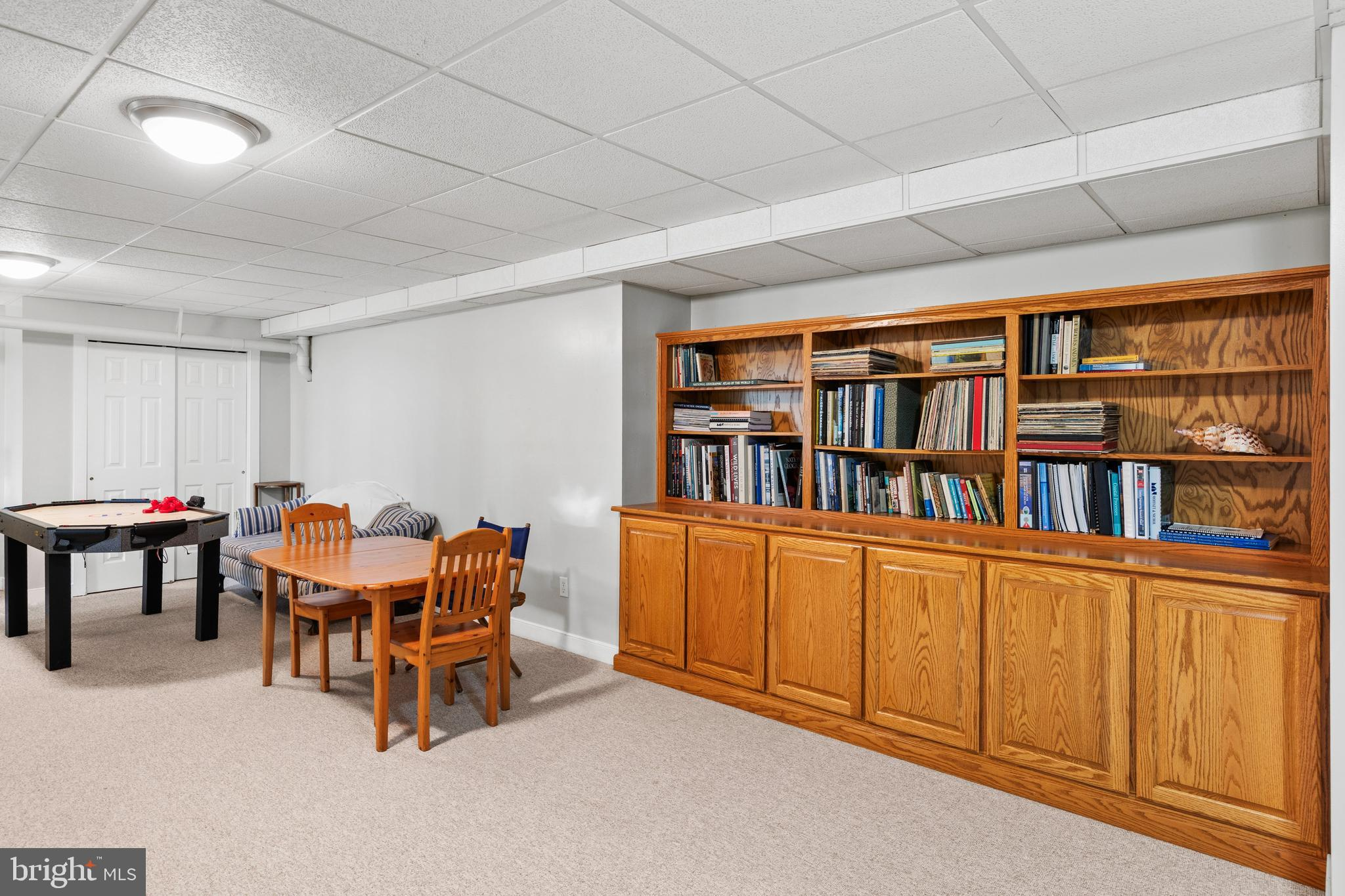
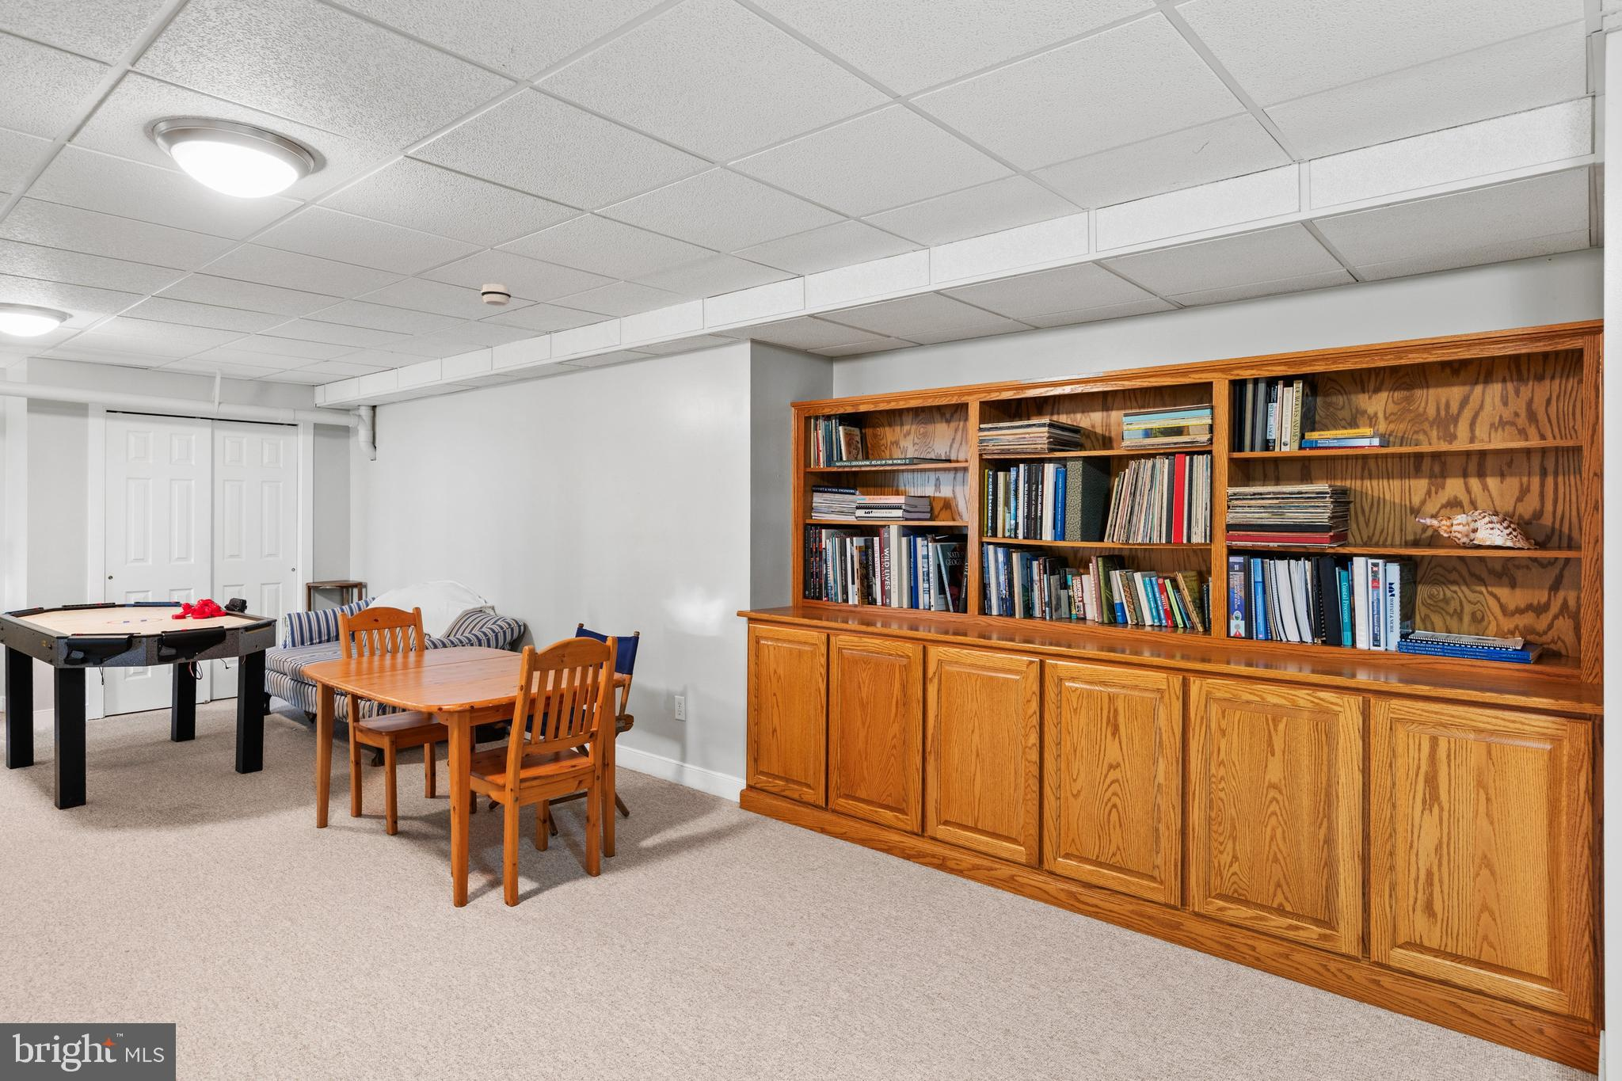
+ smoke detector [480,282,511,306]
